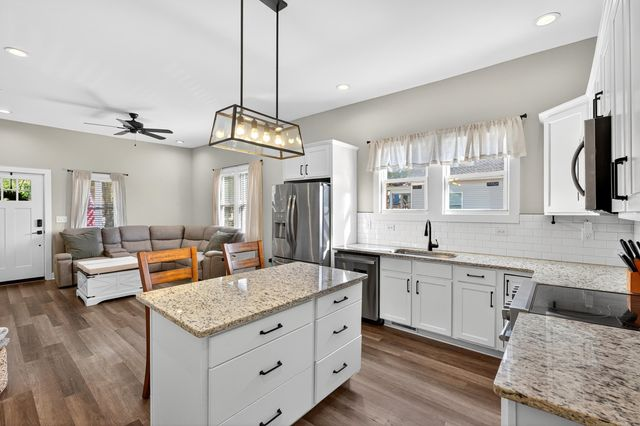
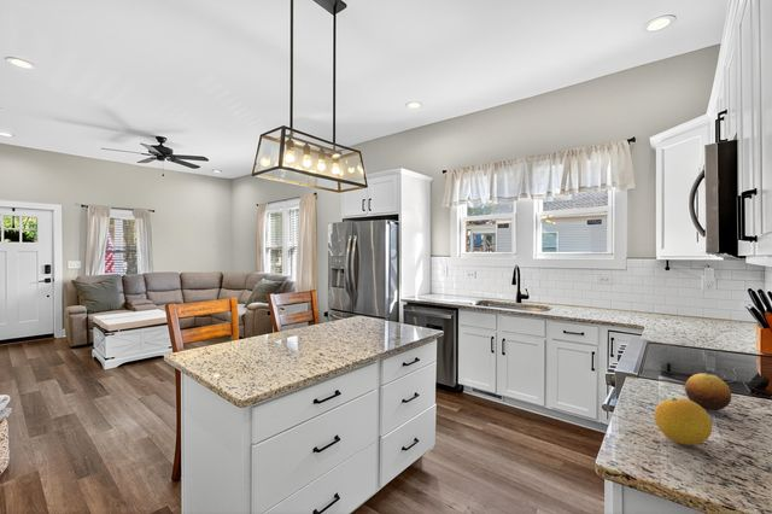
+ fruit [684,372,732,411]
+ fruit [654,396,713,446]
